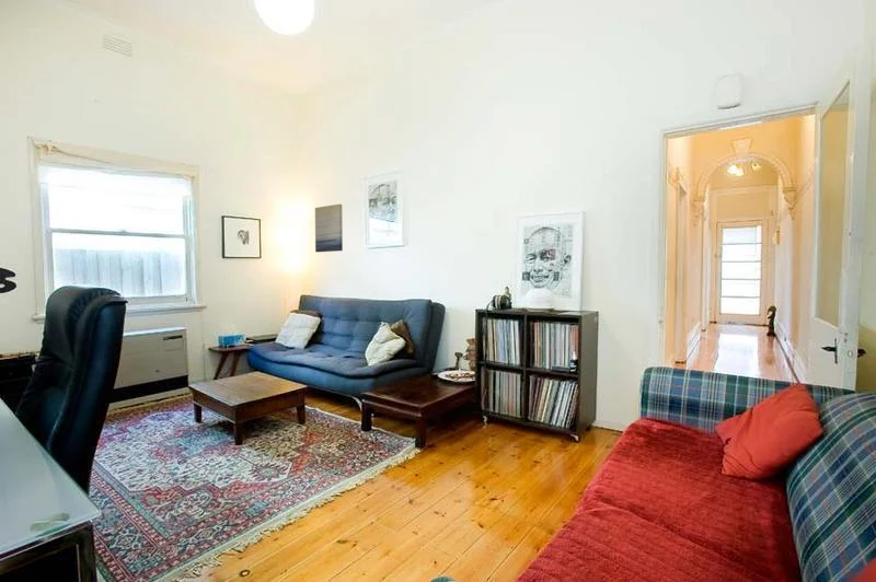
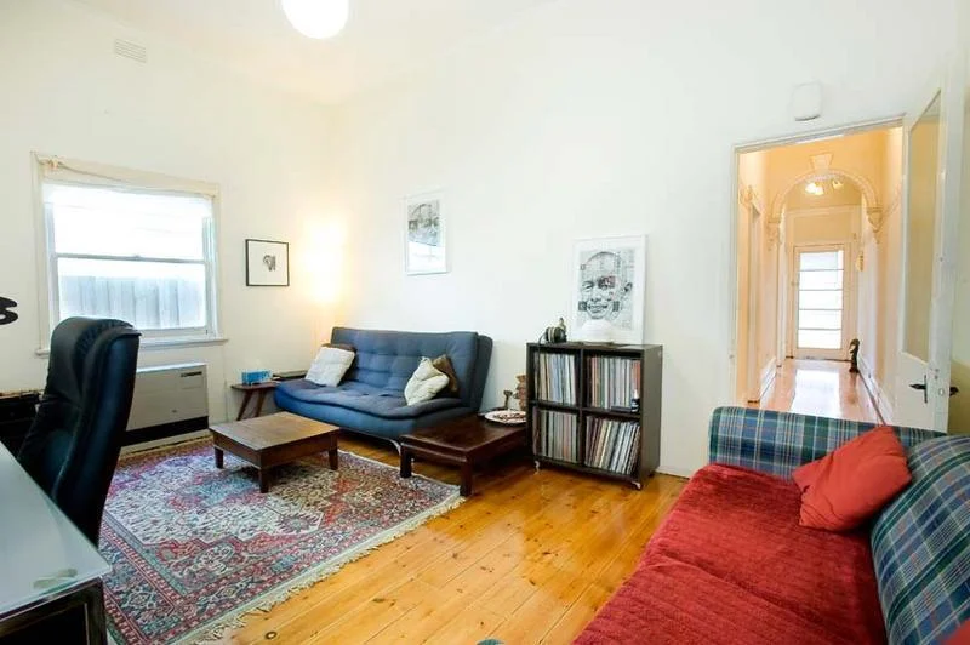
- wall art [314,203,344,253]
